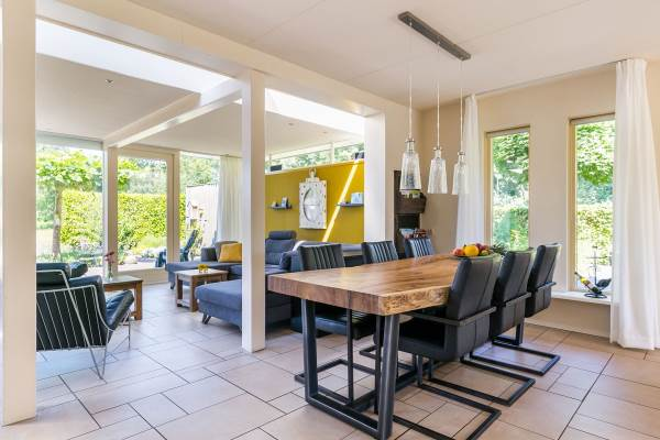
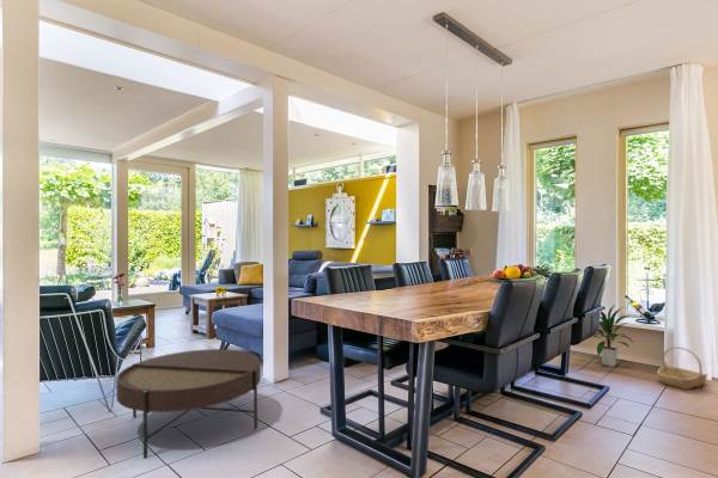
+ basket [656,345,708,391]
+ indoor plant [592,302,634,367]
+ coffee table [115,348,262,460]
